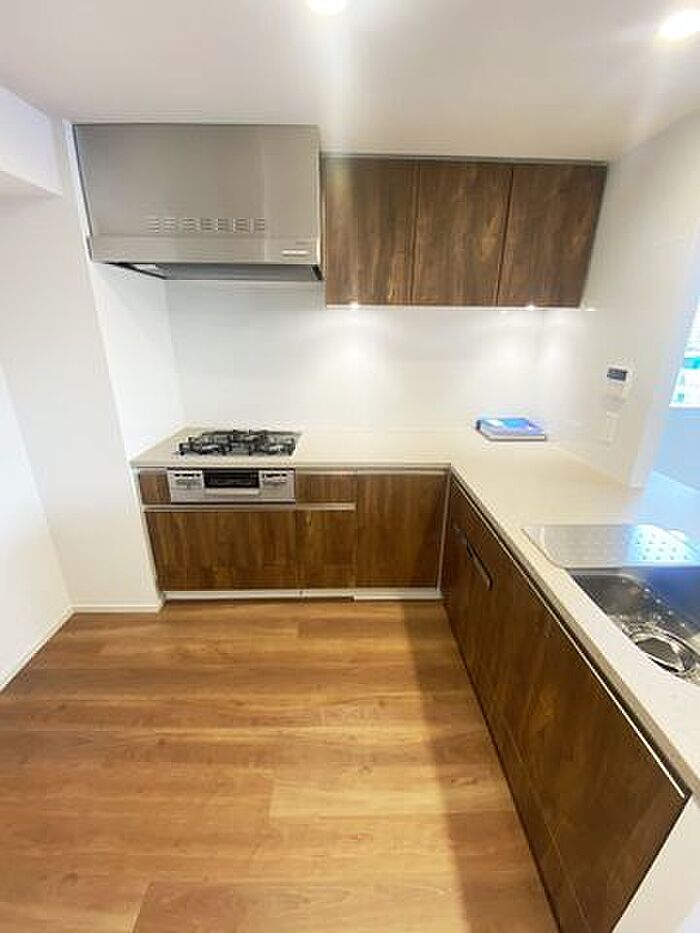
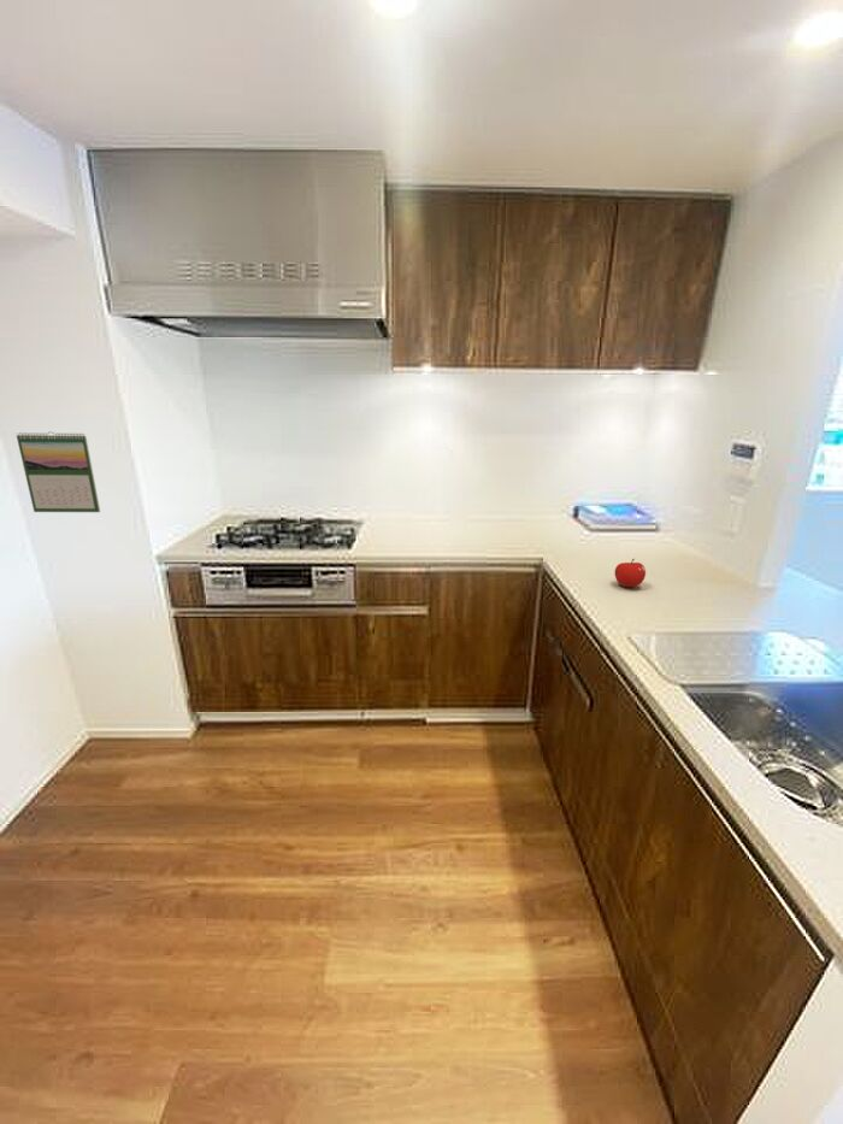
+ calendar [16,430,101,513]
+ fruit [613,558,647,588]
